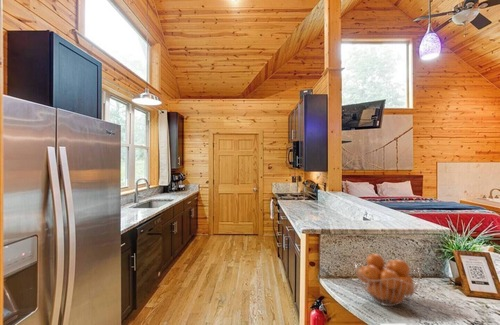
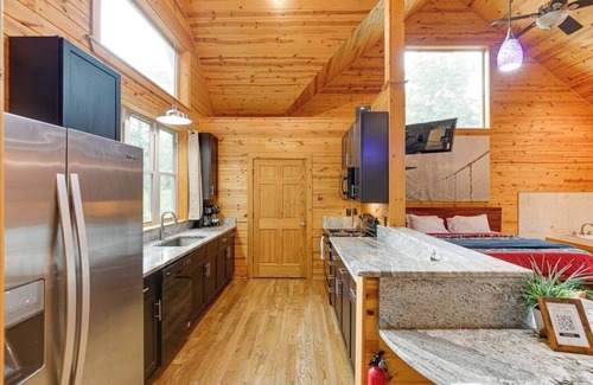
- fruit basket [353,253,422,307]
